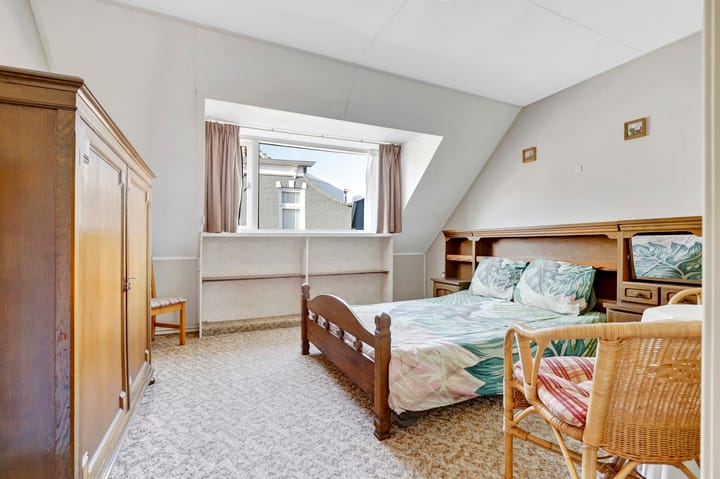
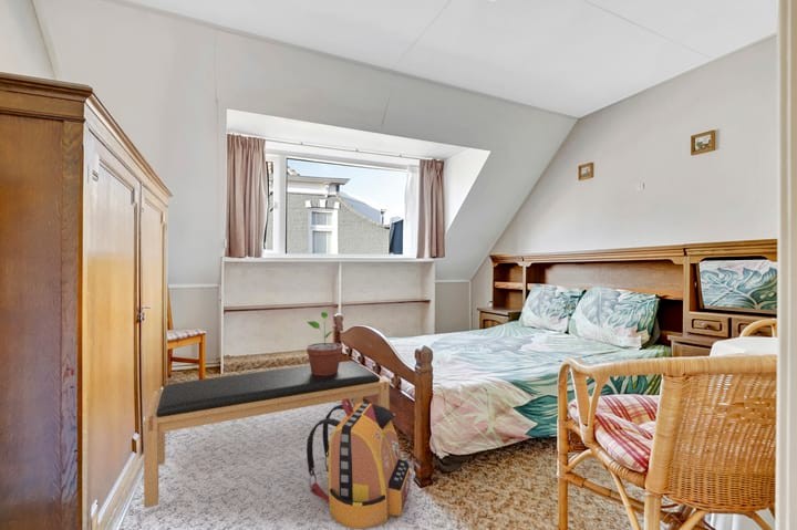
+ potted plant [306,310,343,375]
+ backpack [306,398,412,530]
+ bench [143,360,391,509]
